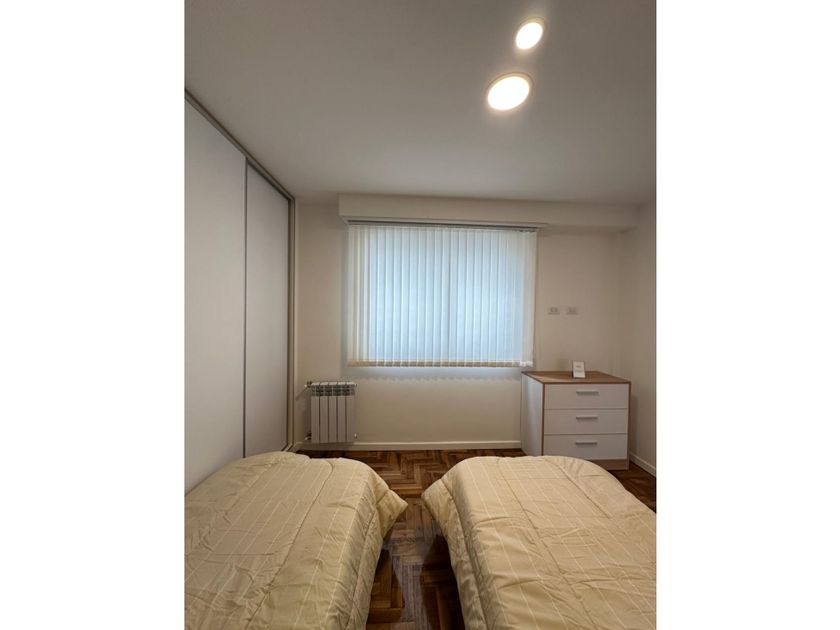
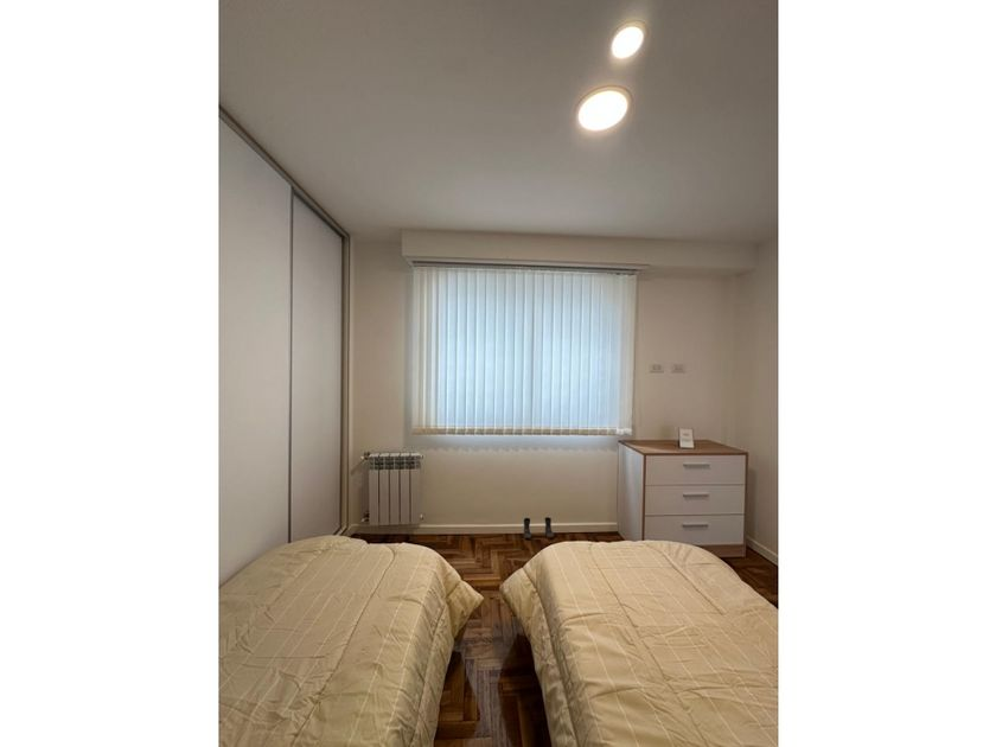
+ boots [523,516,555,540]
